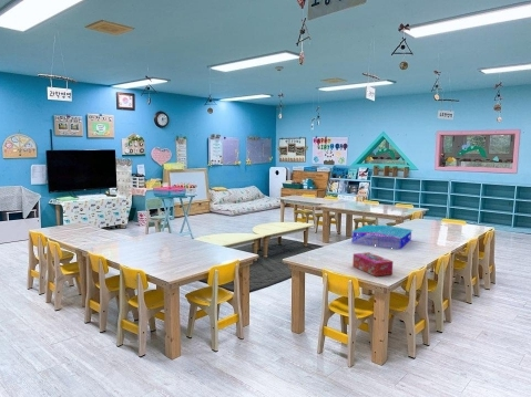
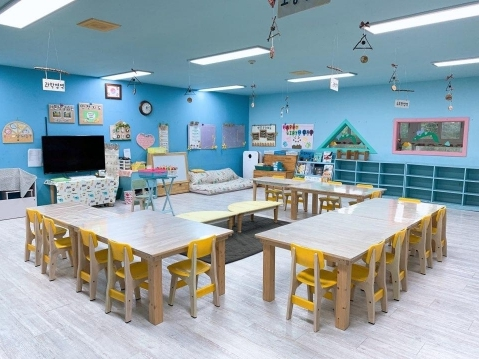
- tissue box [351,251,394,278]
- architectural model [349,223,412,250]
